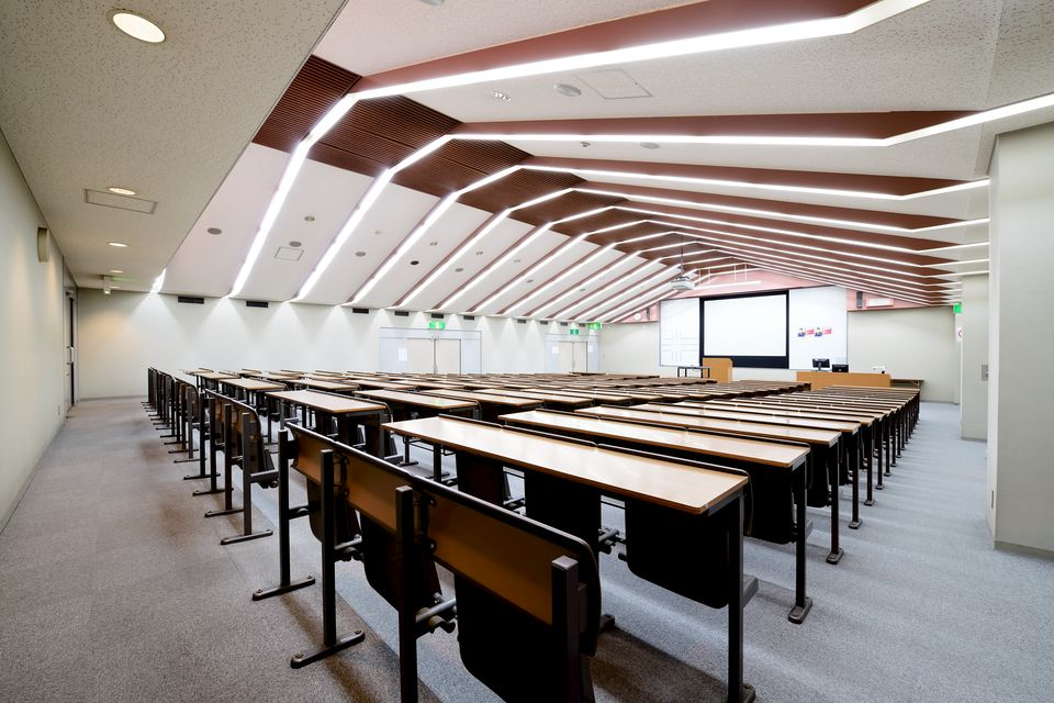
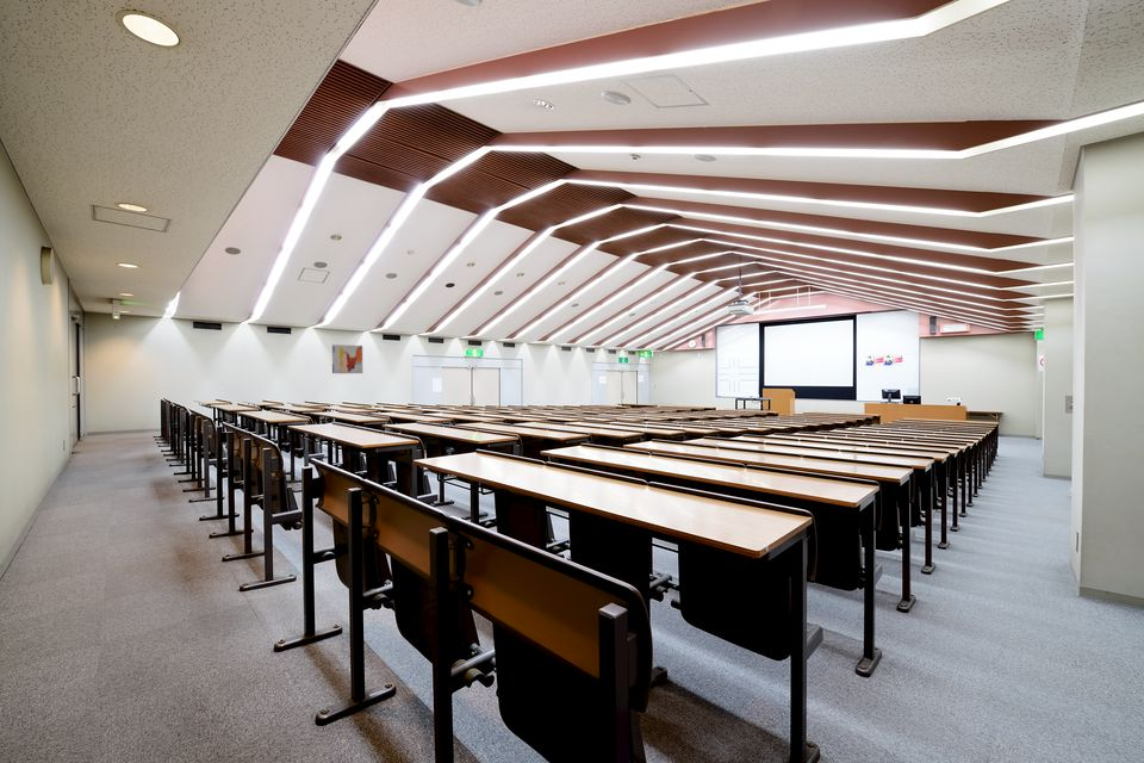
+ wall art [331,343,363,374]
